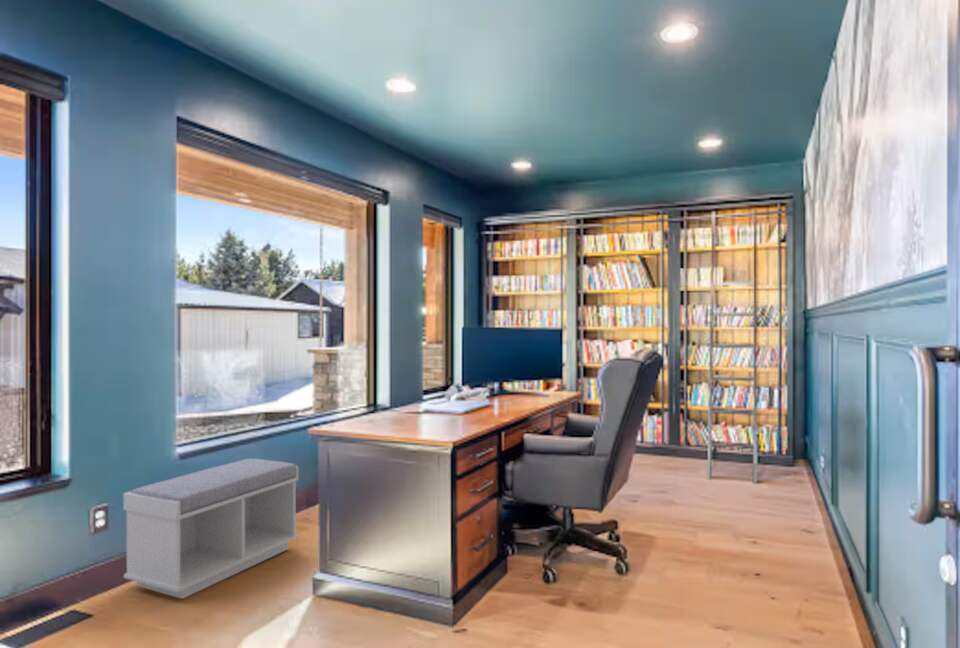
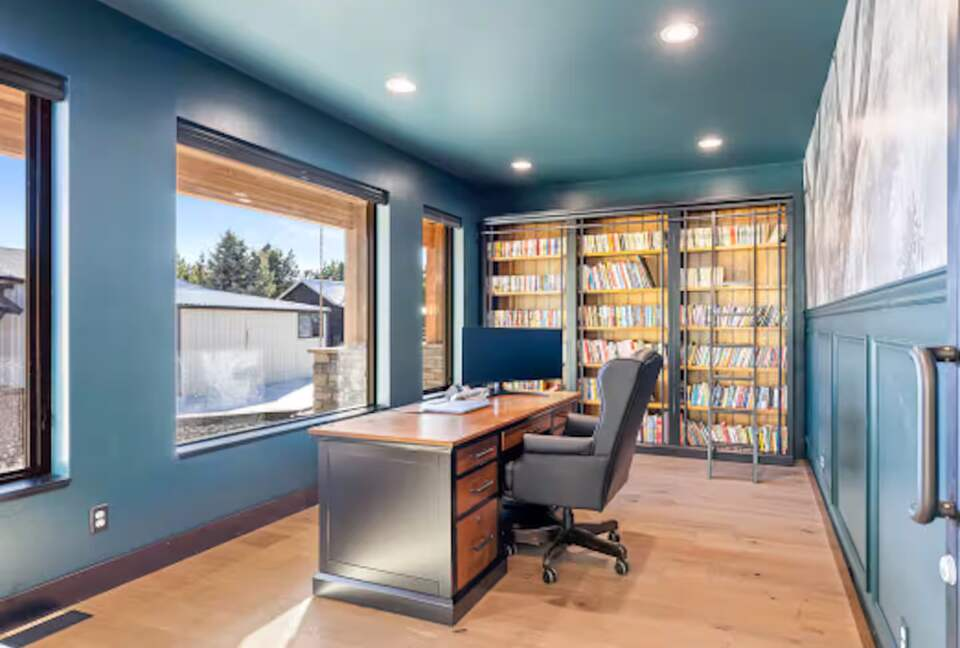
- bench [122,458,300,600]
